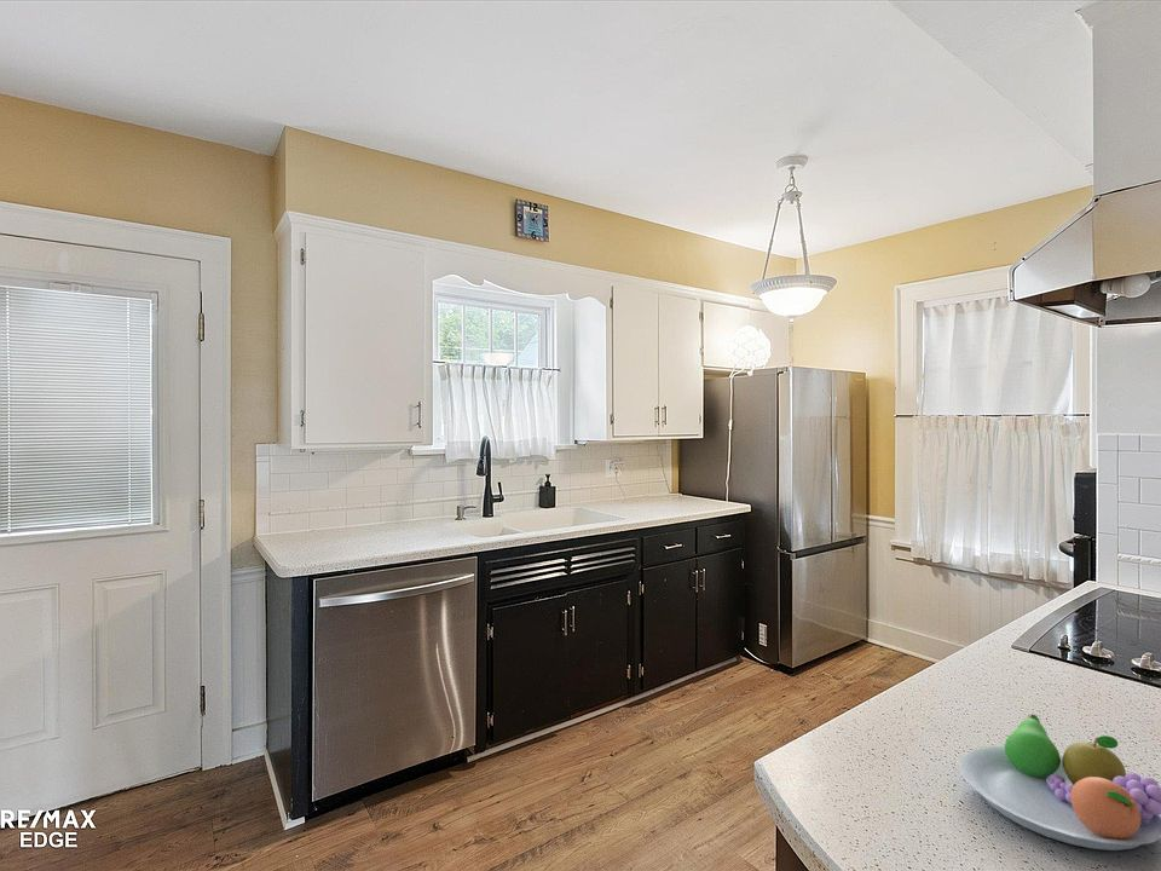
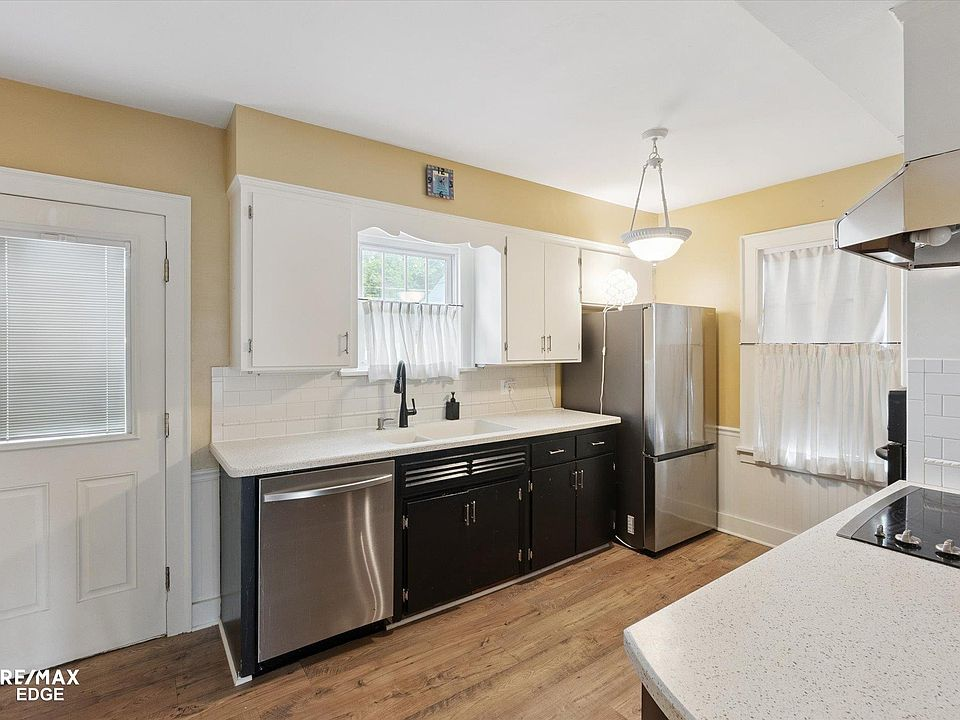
- fruit bowl [959,713,1161,852]
